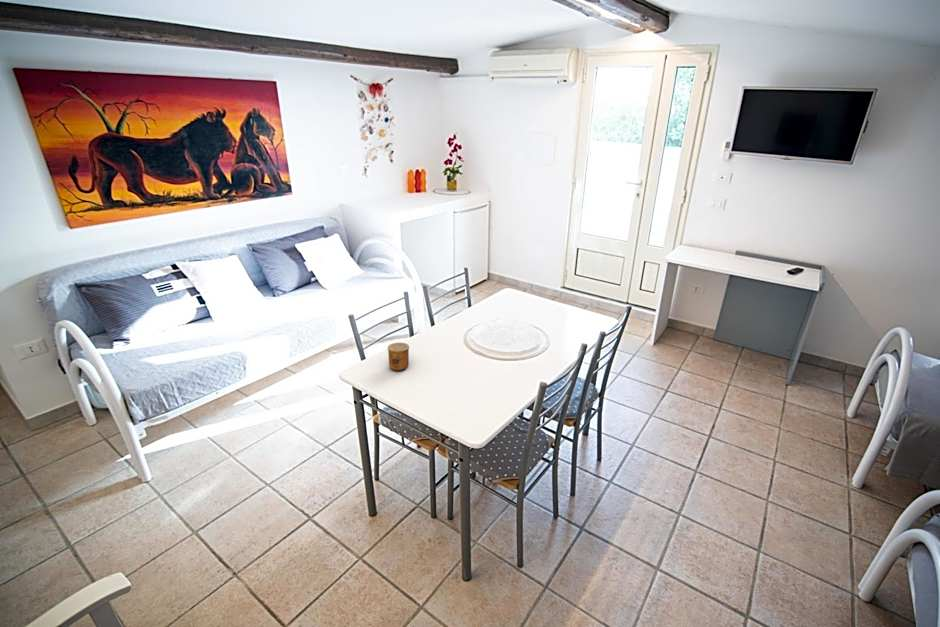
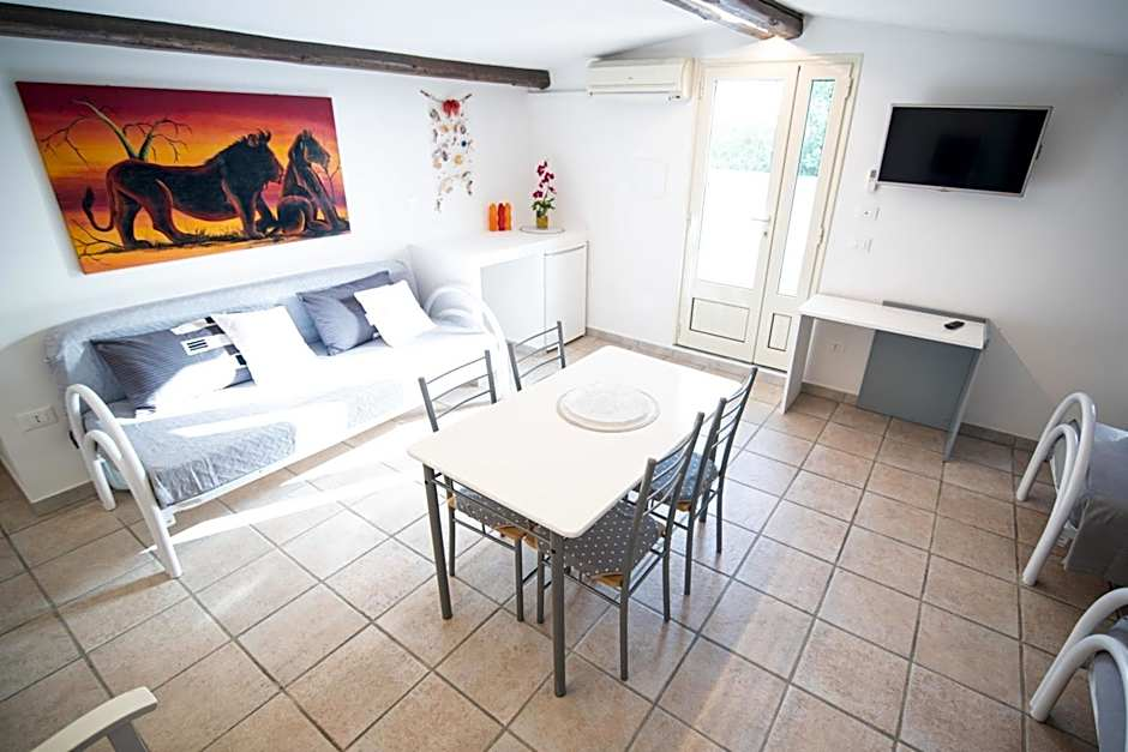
- cup [387,342,410,371]
